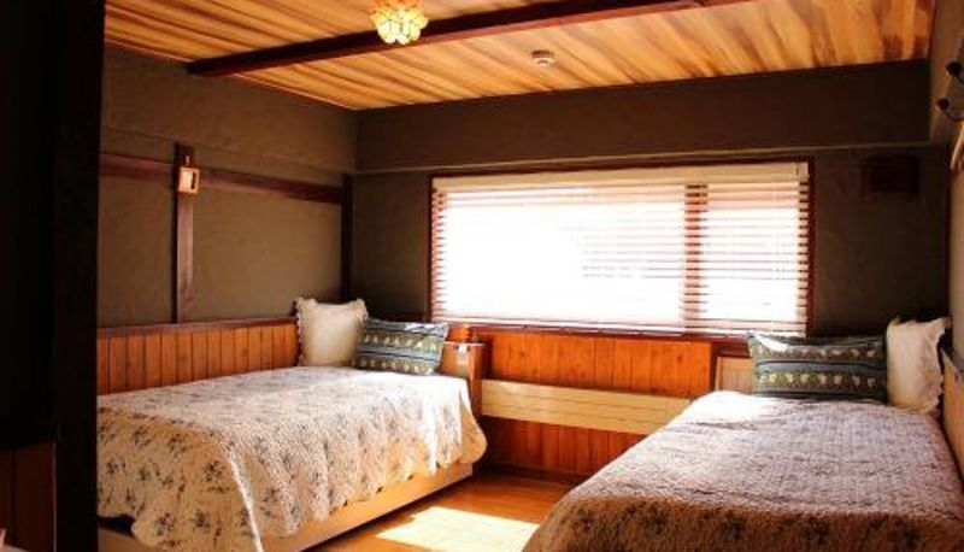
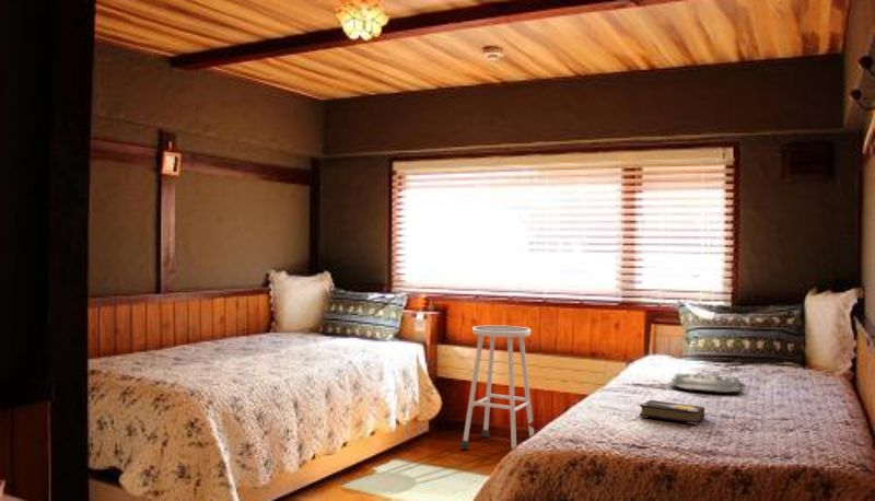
+ stool [459,325,535,451]
+ serving tray [668,370,743,394]
+ hardback book [639,399,705,426]
